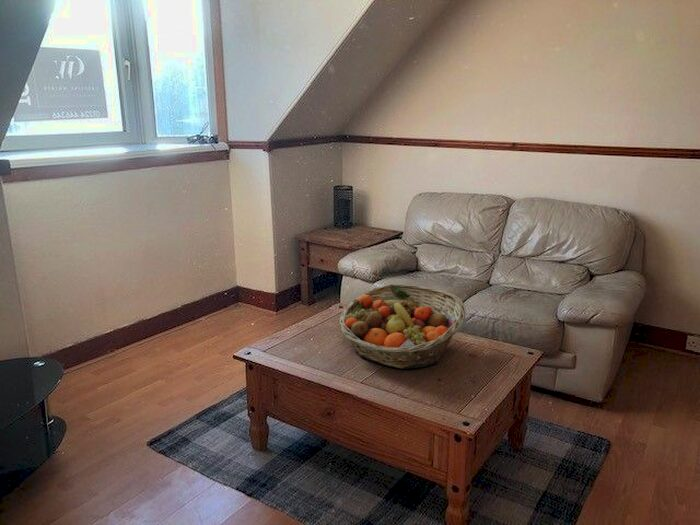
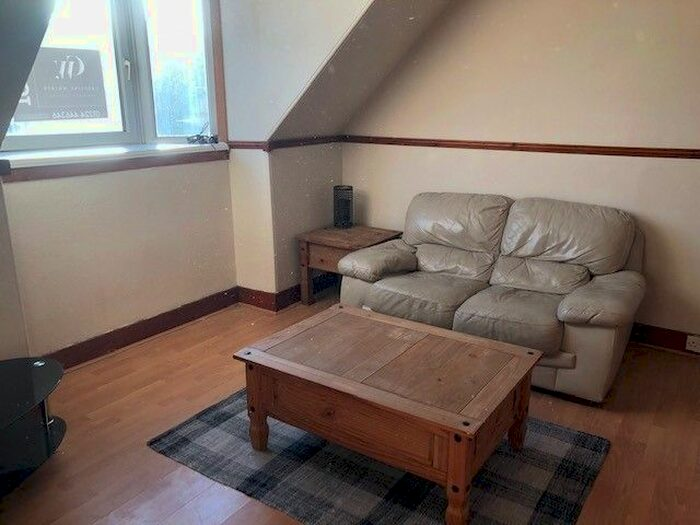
- fruit basket [338,283,467,370]
